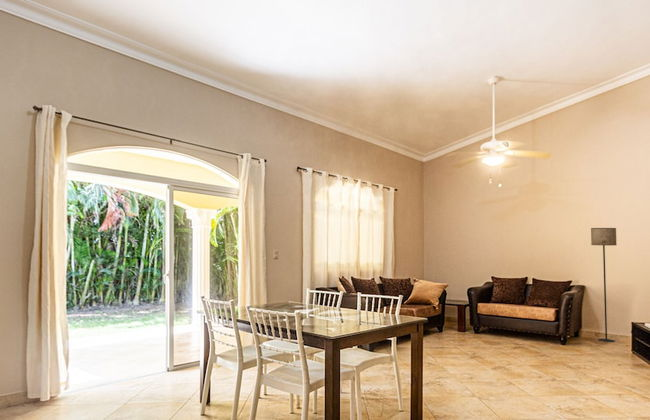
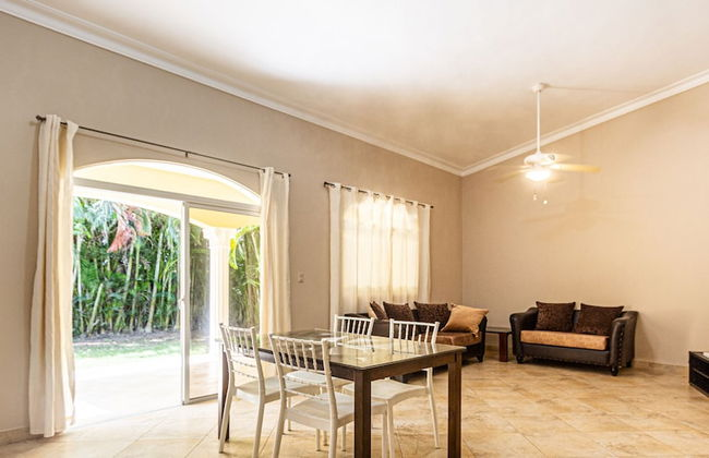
- floor lamp [590,227,618,343]
